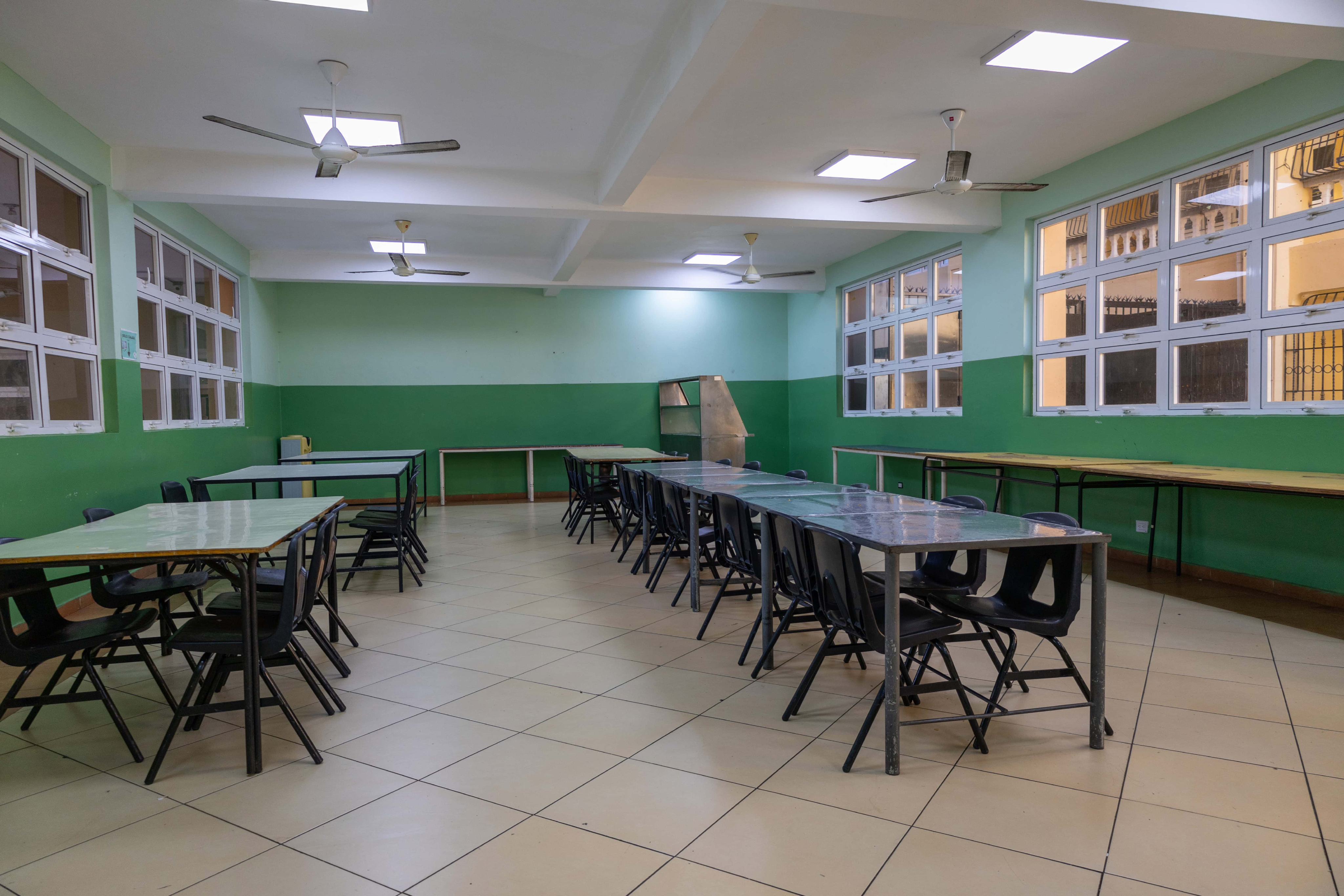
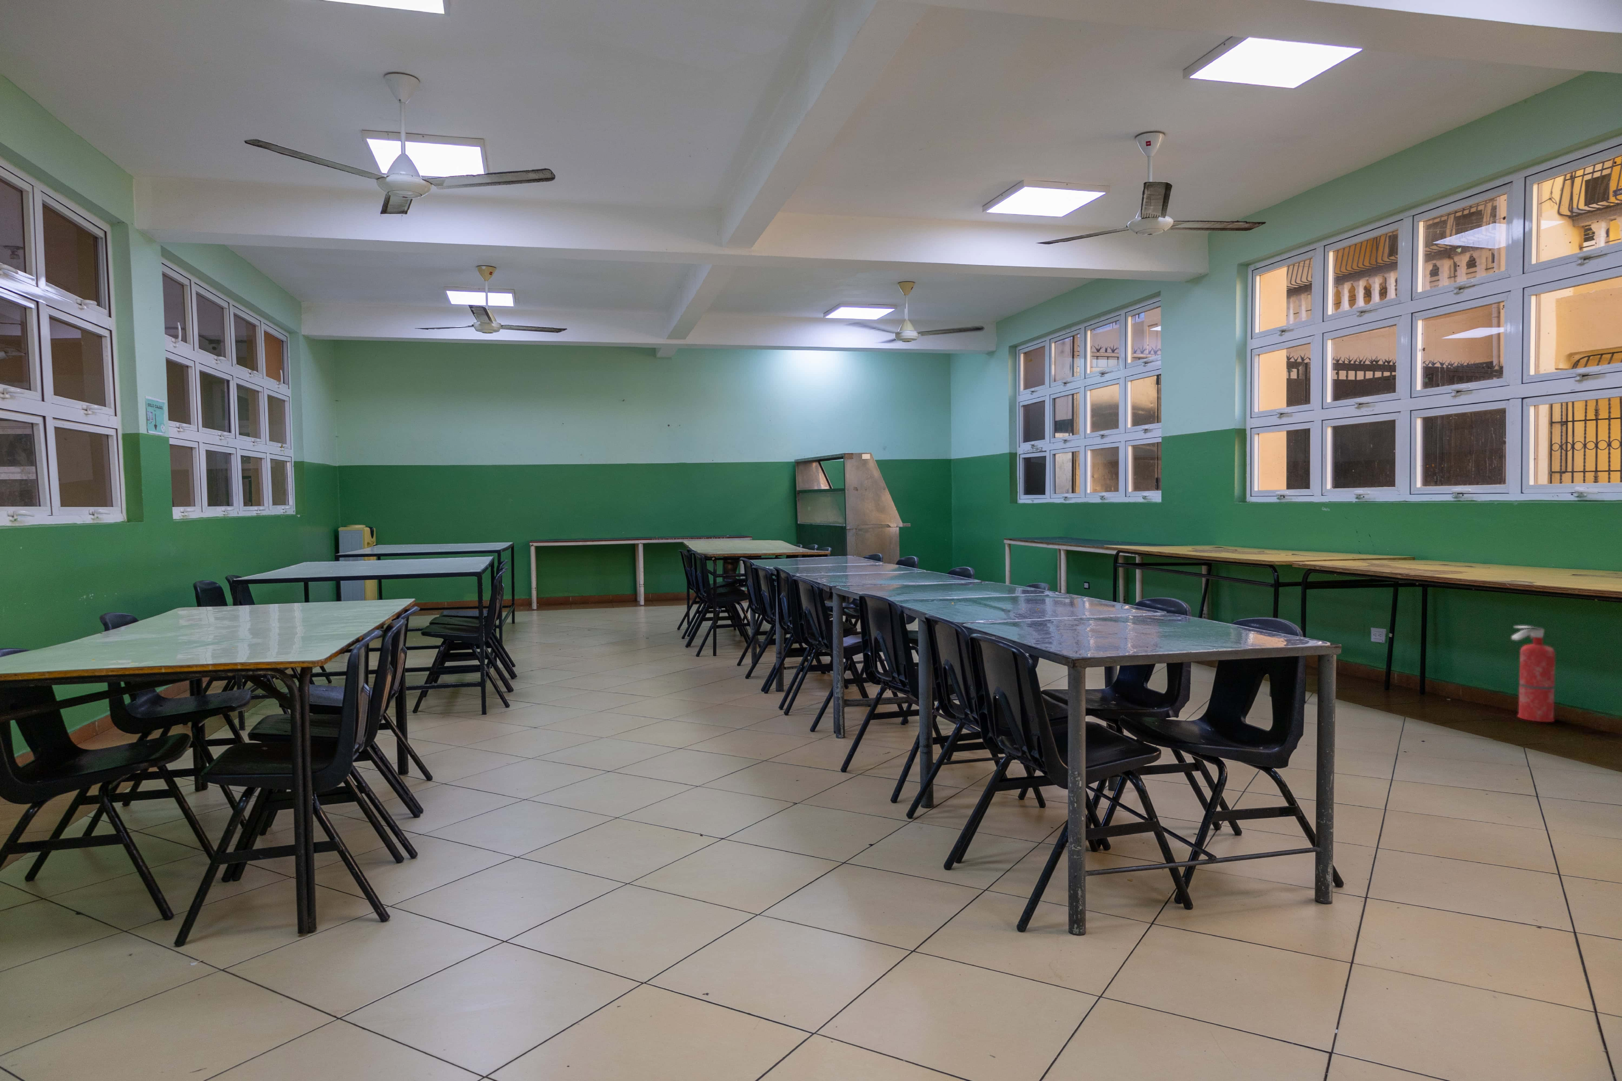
+ fire extinguisher [1511,625,1556,723]
